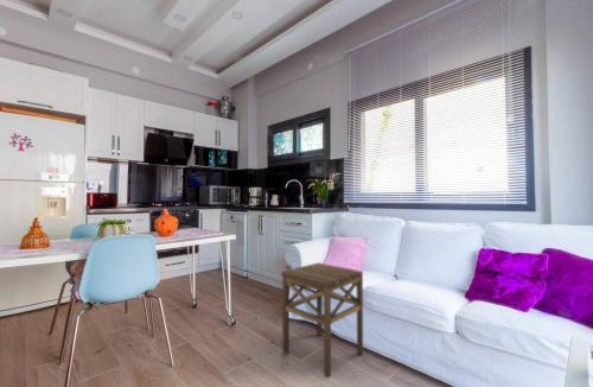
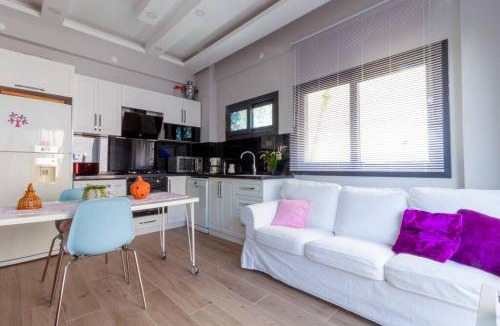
- side table [280,261,364,379]
